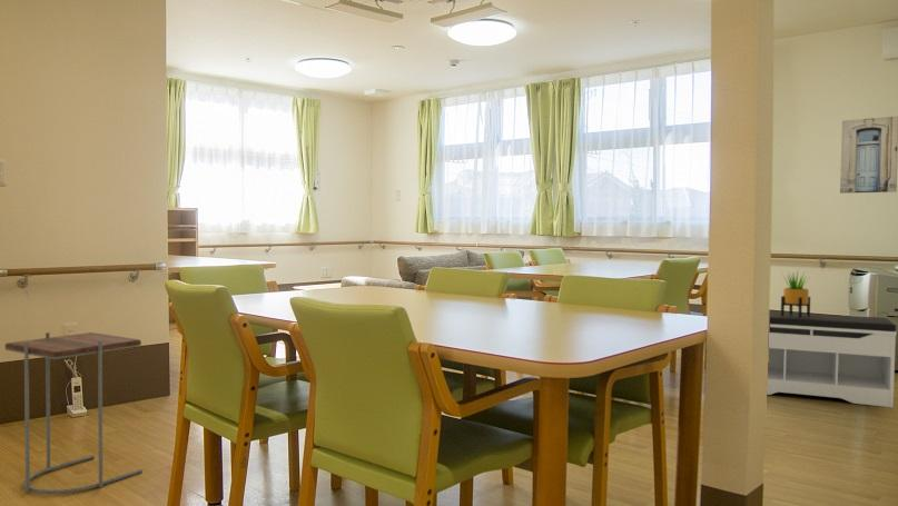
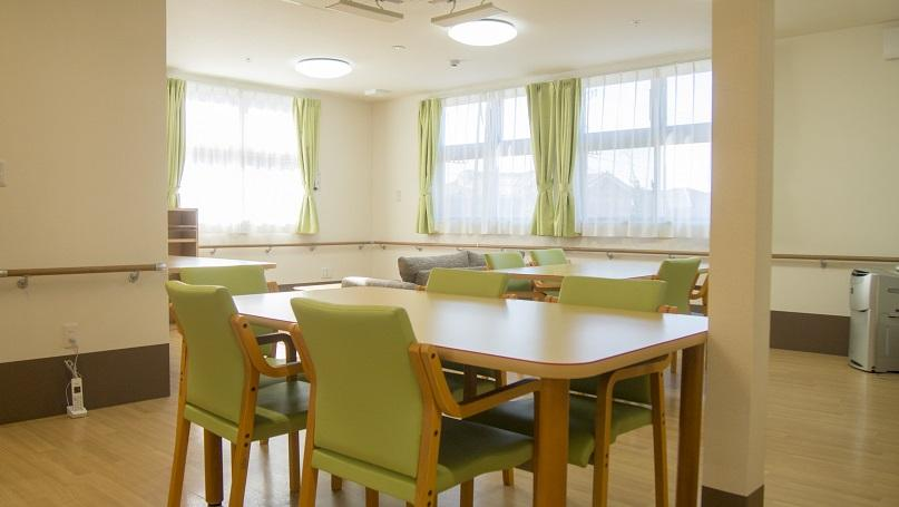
- wall art [839,115,898,195]
- bench [766,310,898,408]
- side table [4,331,144,495]
- potted plant [780,270,811,317]
